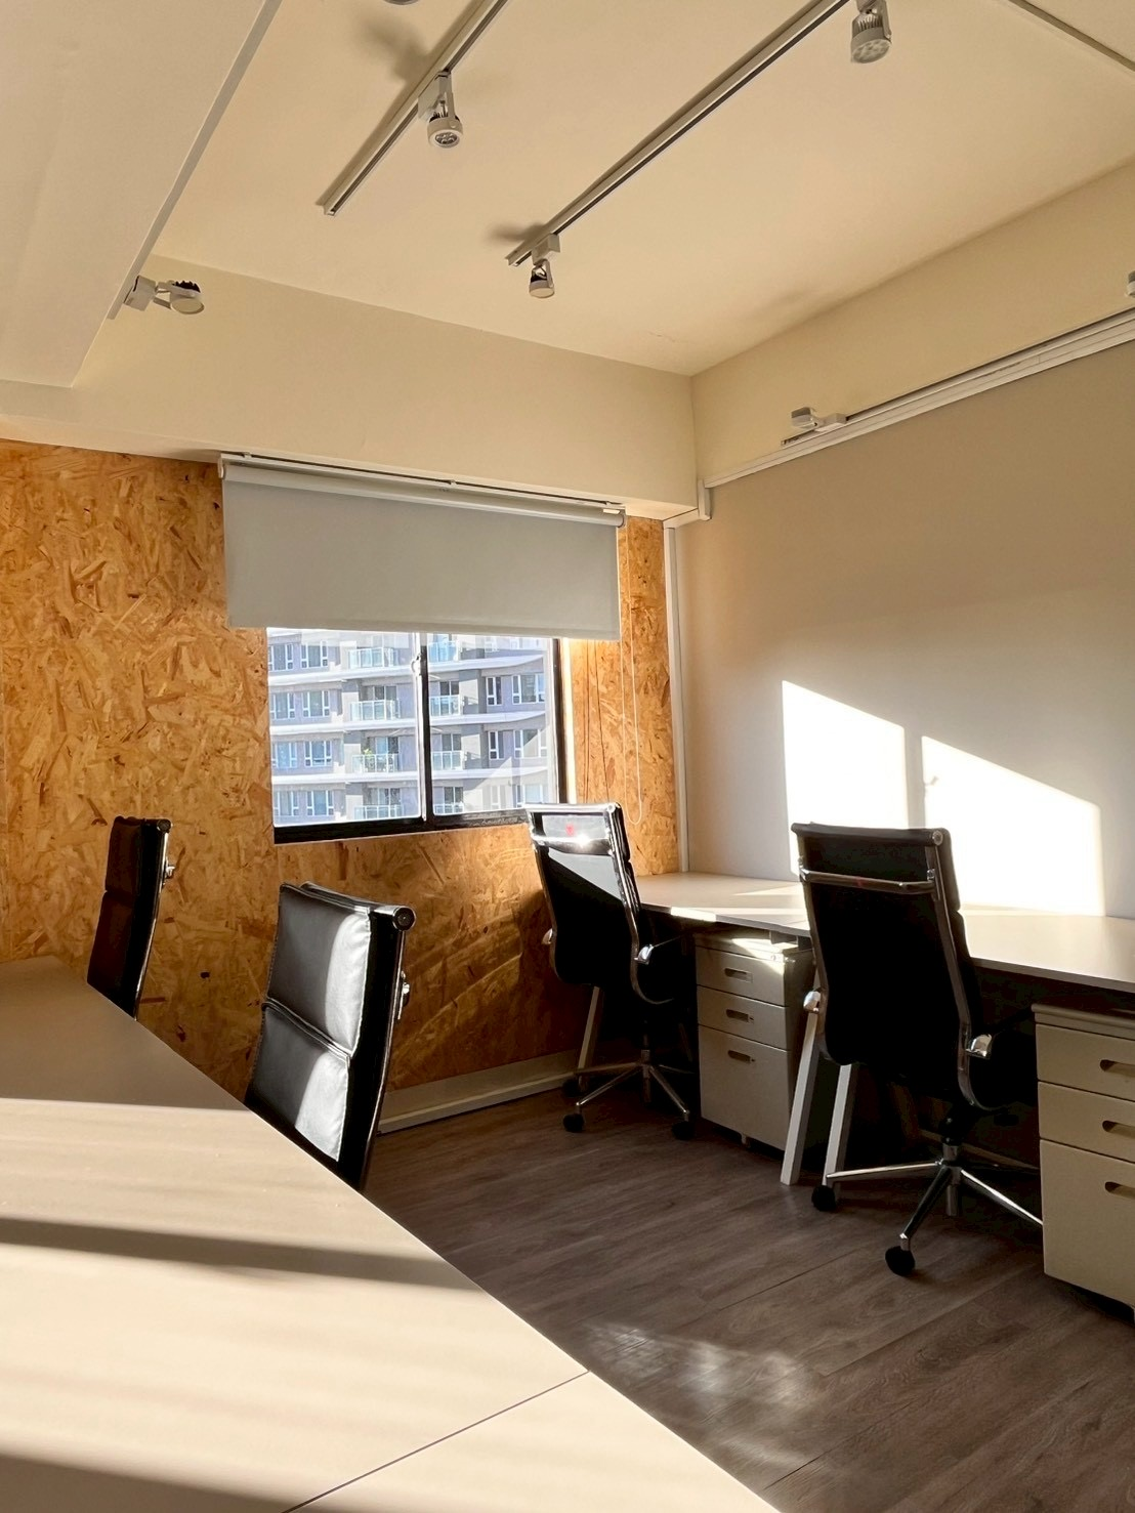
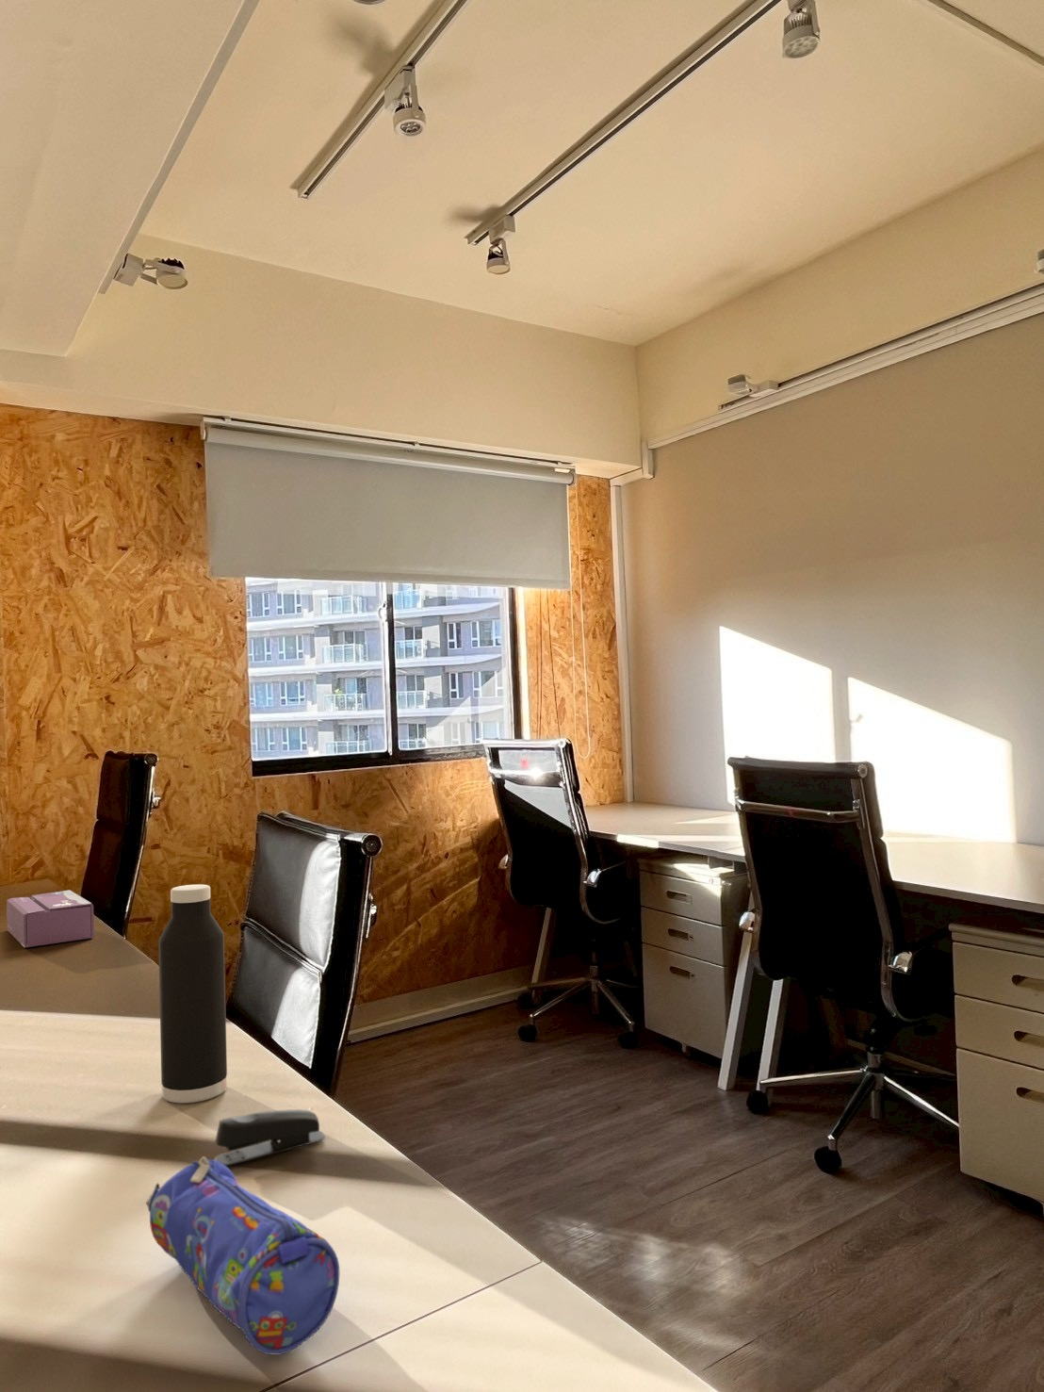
+ water bottle [157,884,228,1104]
+ stapler [213,1108,326,1167]
+ tissue box [5,889,95,948]
+ pencil case [145,1155,340,1356]
